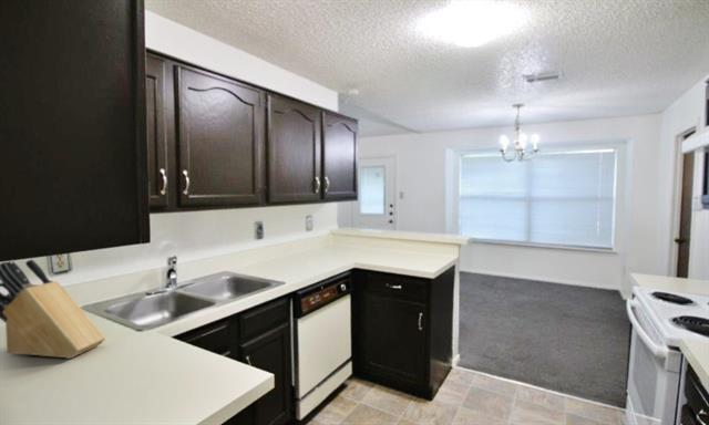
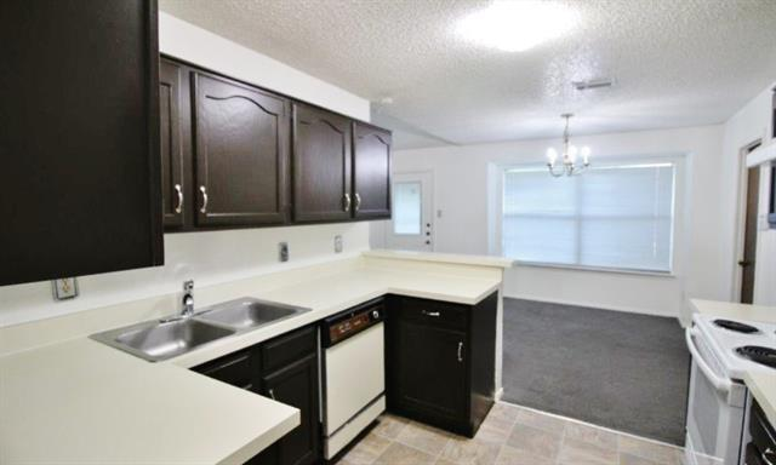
- knife block [0,259,106,360]
